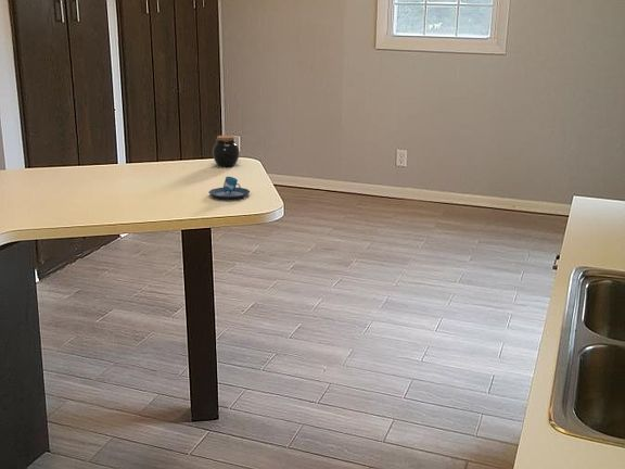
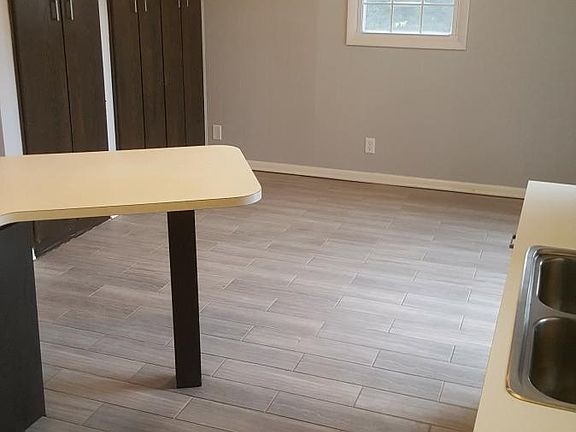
- mug [207,176,251,200]
- jar [212,135,241,167]
